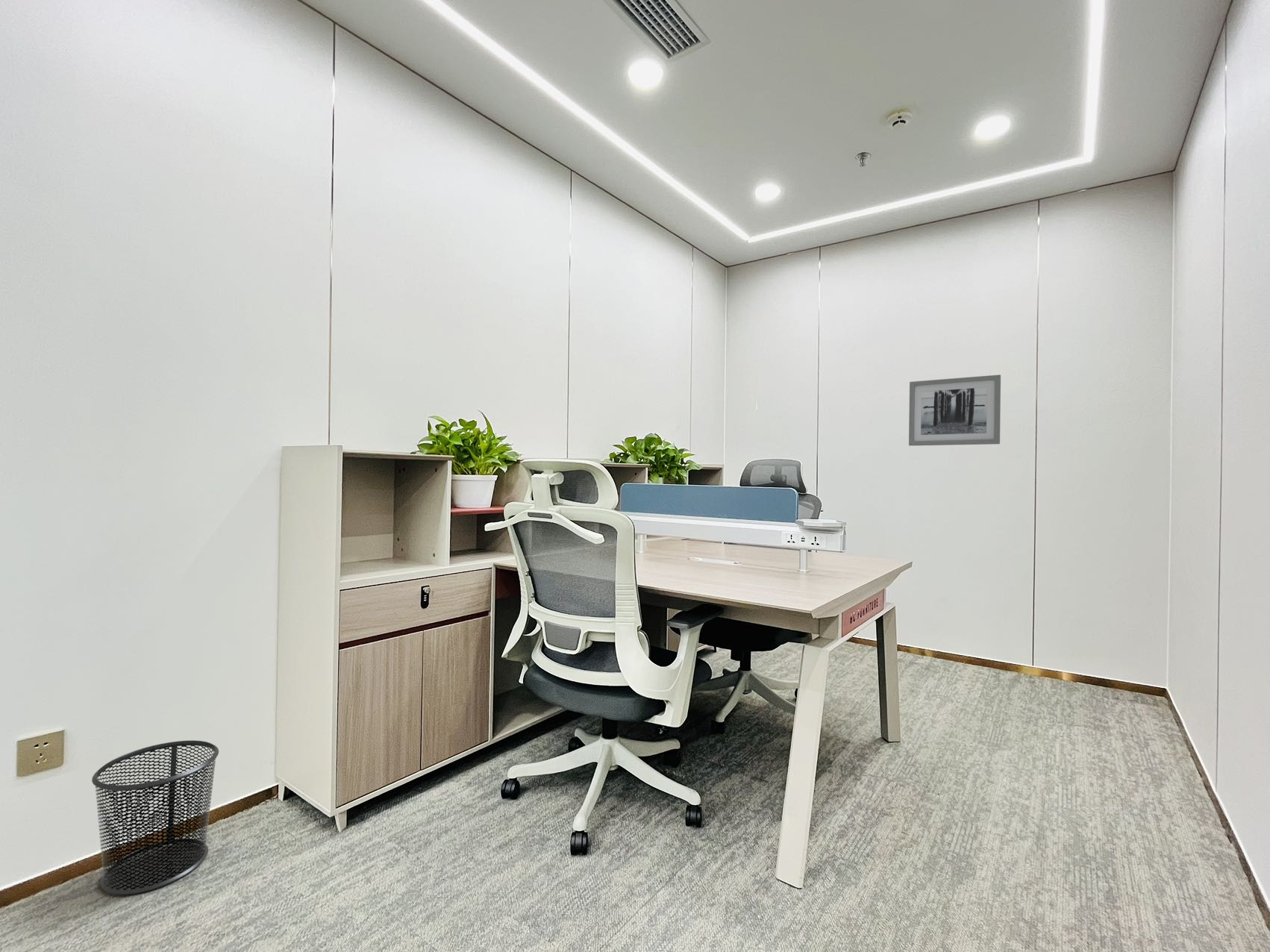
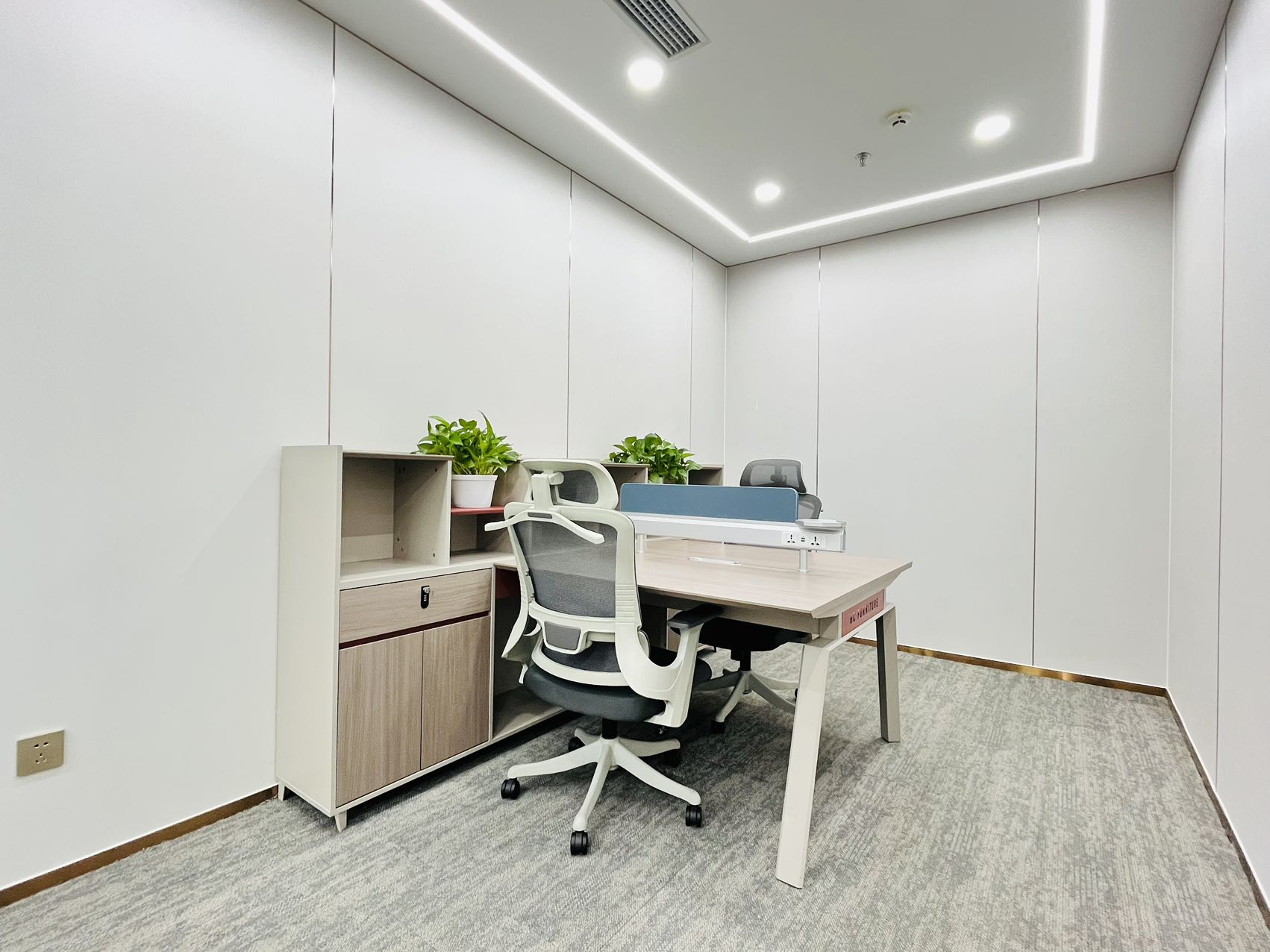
- wall art [908,374,1001,446]
- waste bin [91,739,219,895]
